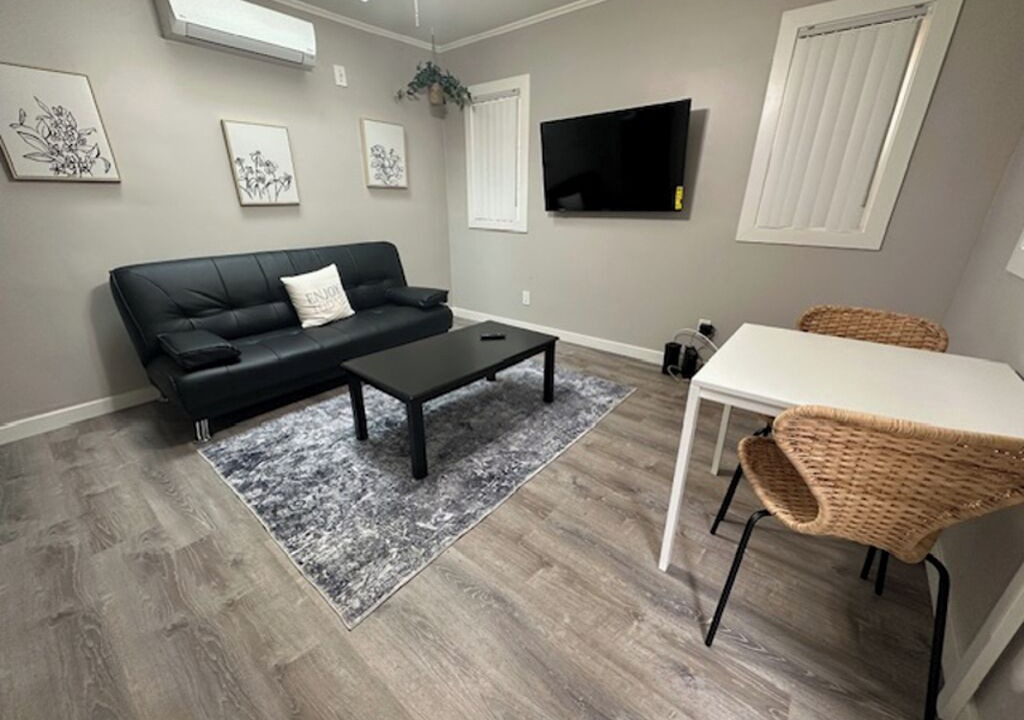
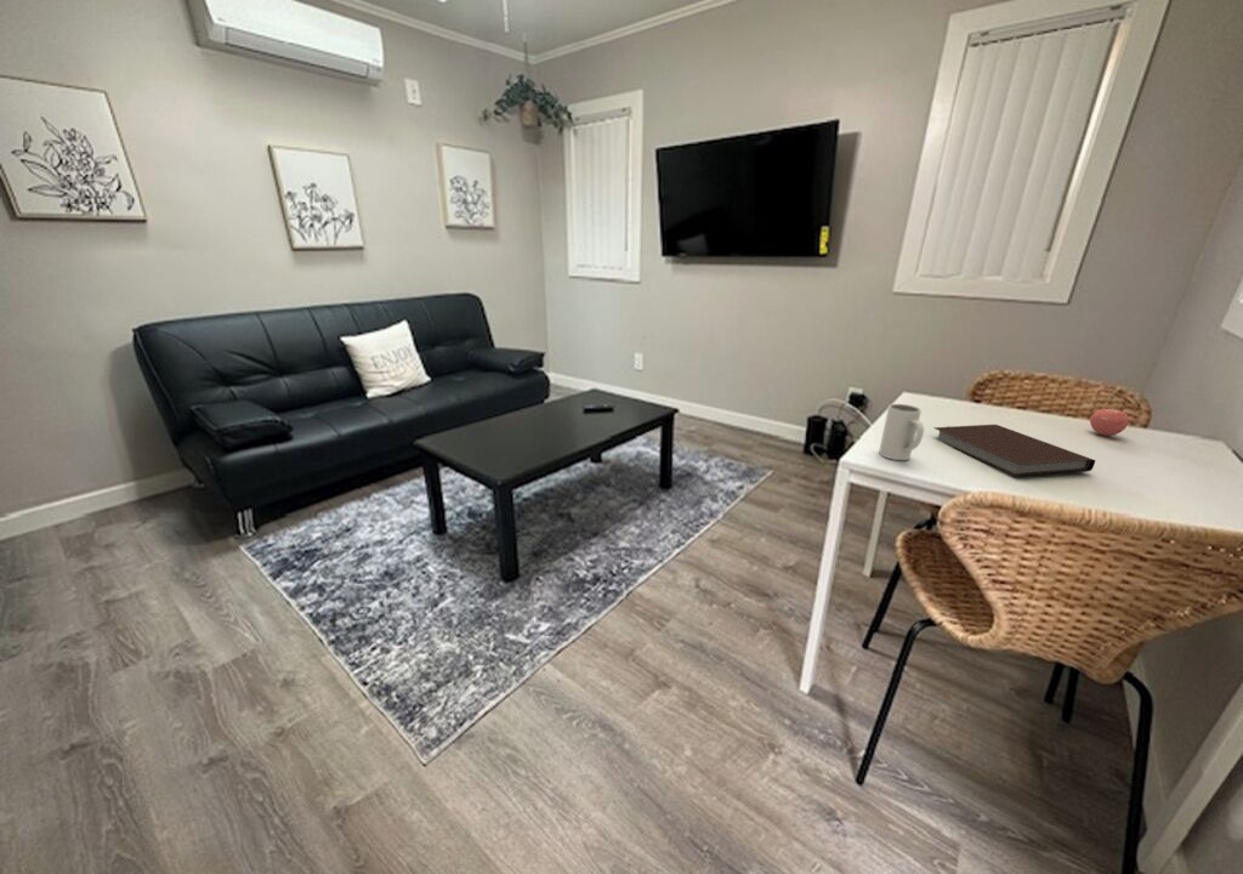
+ mug [878,403,925,461]
+ apple [1089,407,1130,437]
+ notebook [932,424,1096,478]
